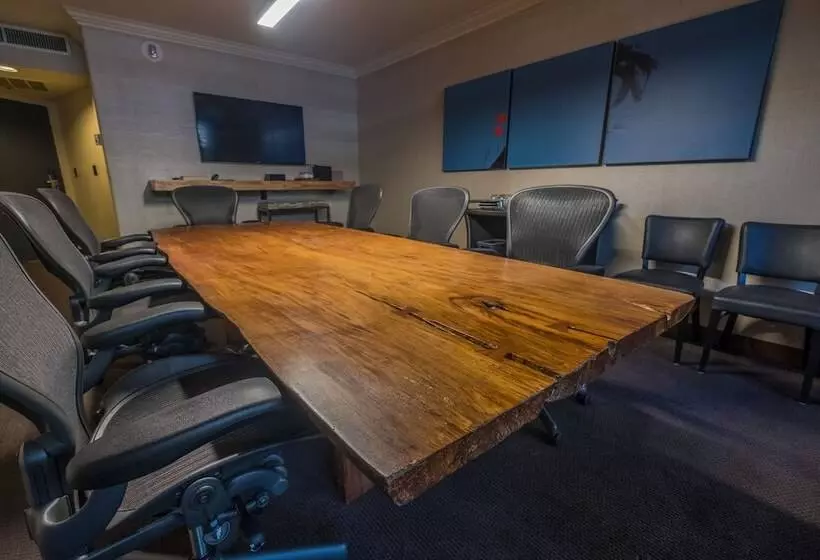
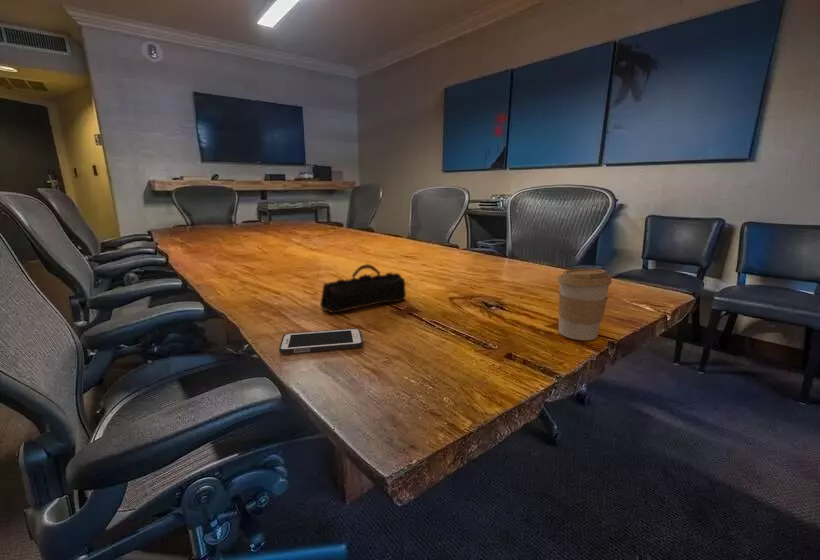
+ coffee cup [556,268,613,341]
+ pencil case [319,263,407,314]
+ cell phone [278,327,364,355]
